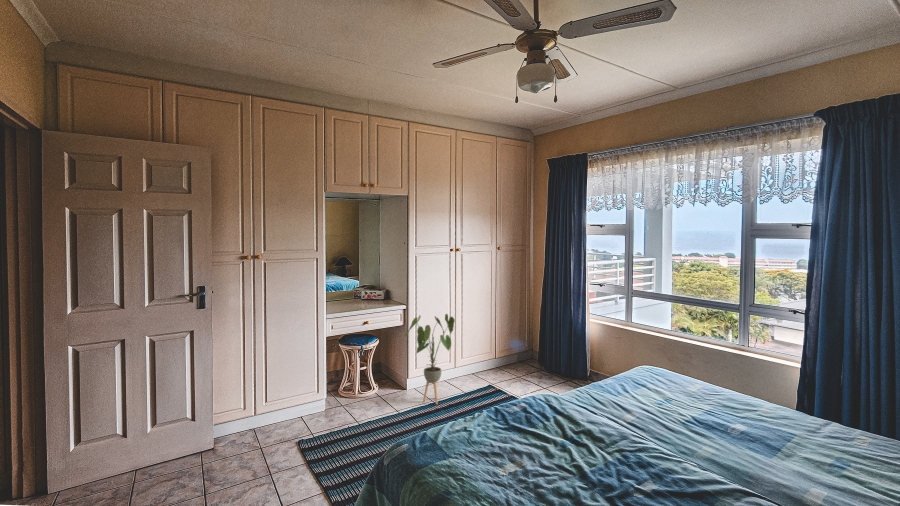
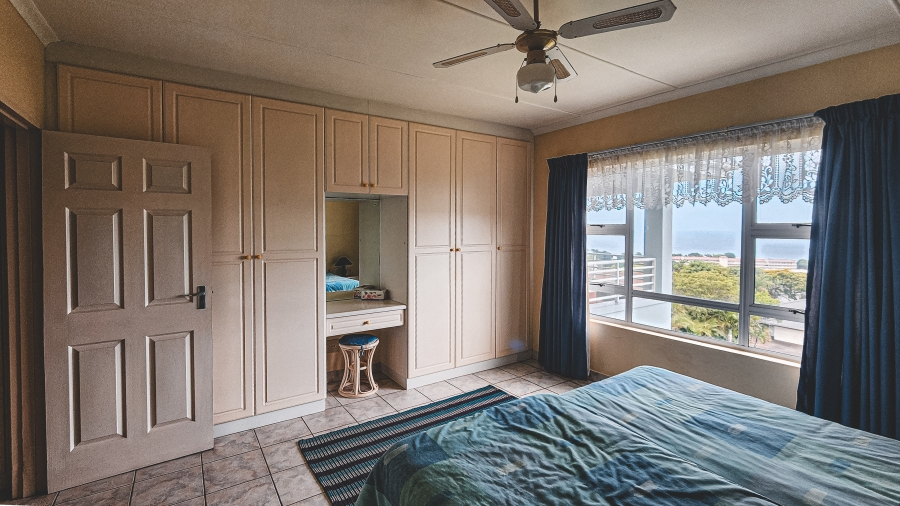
- house plant [404,313,456,406]
